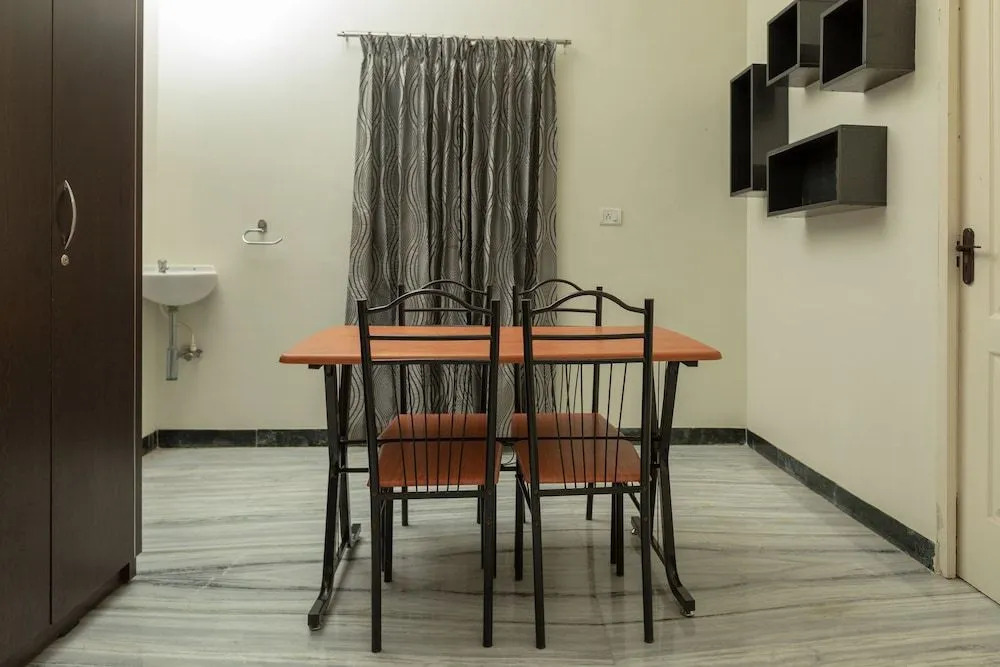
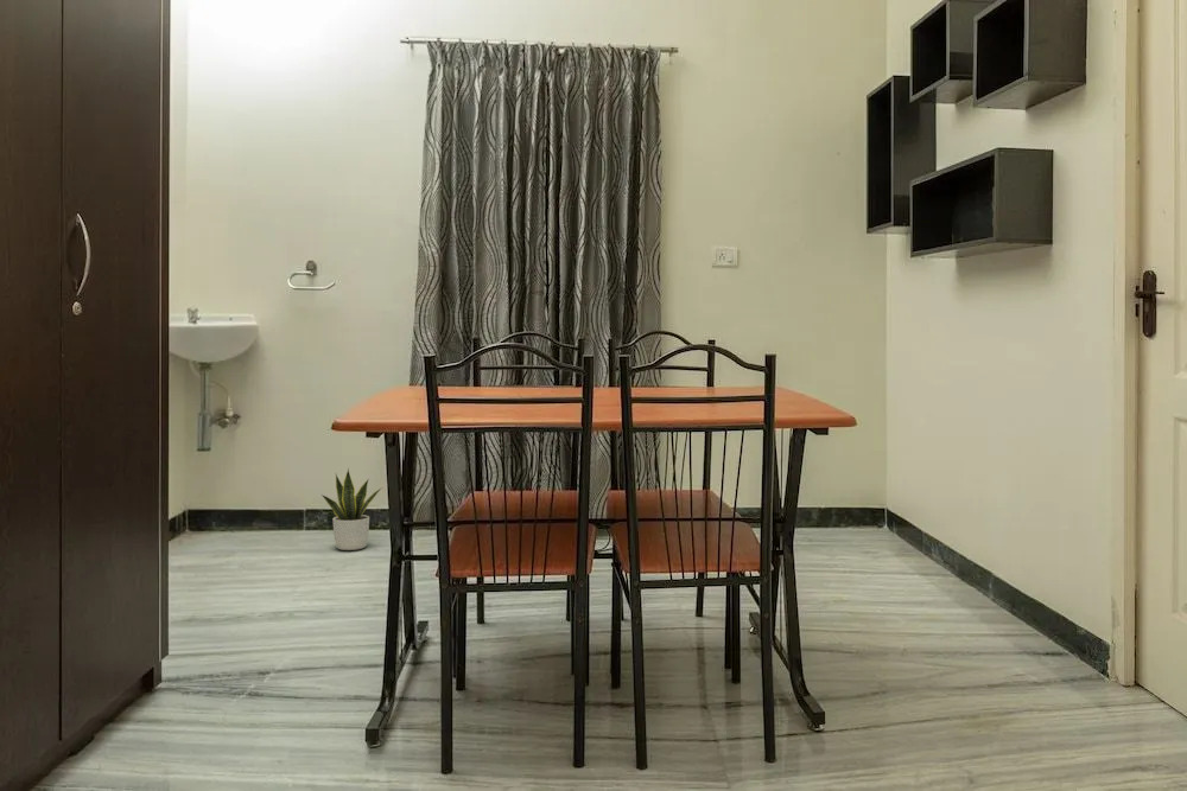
+ potted plant [320,467,383,551]
